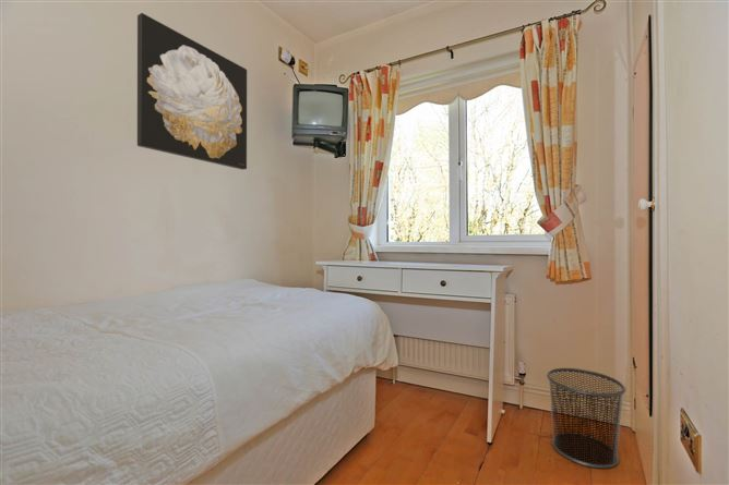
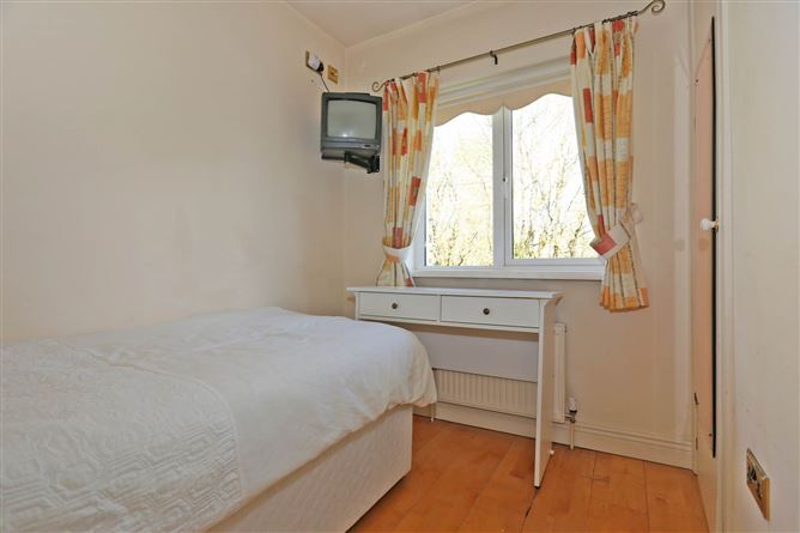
- wall art [136,12,248,171]
- waste bin [546,367,628,470]
